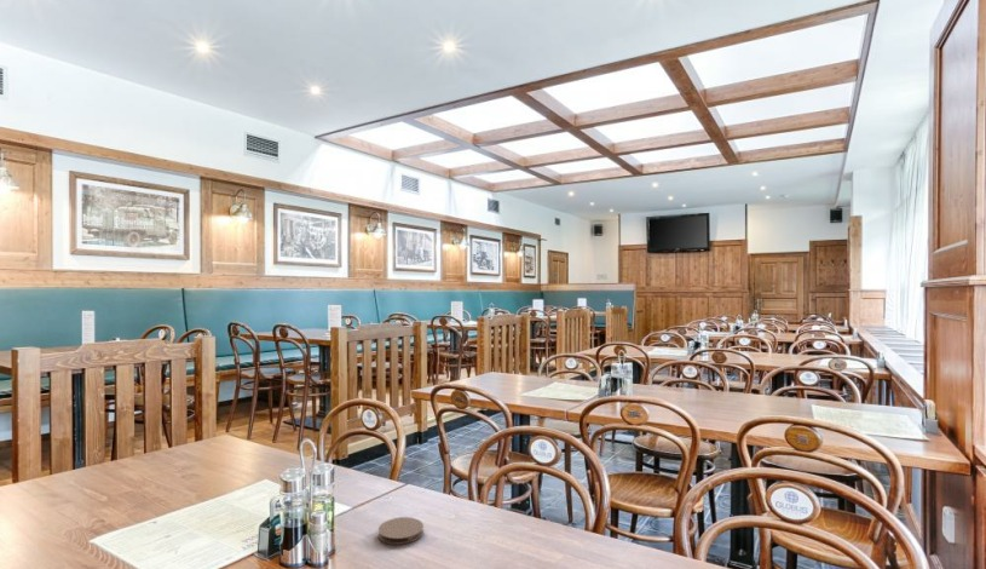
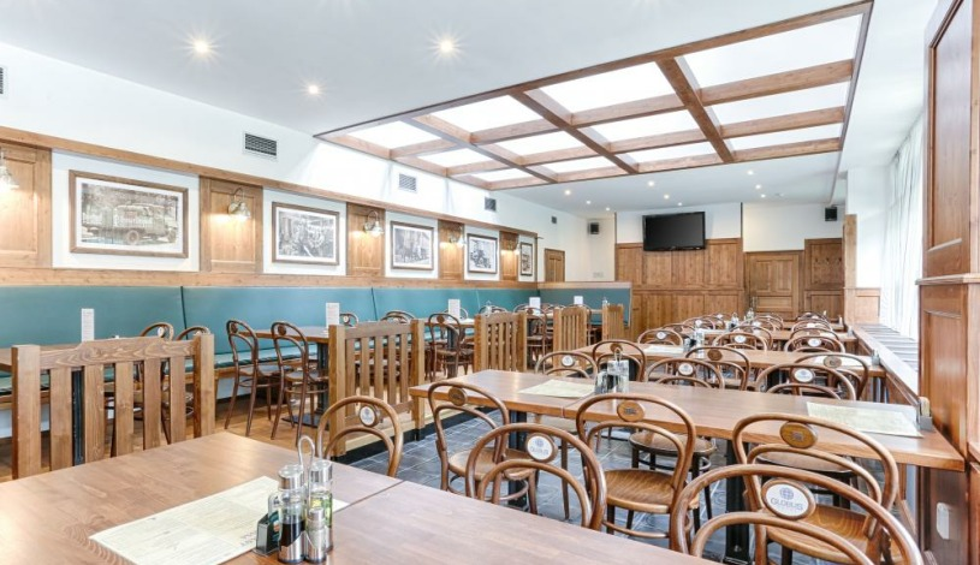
- coaster [377,516,425,546]
